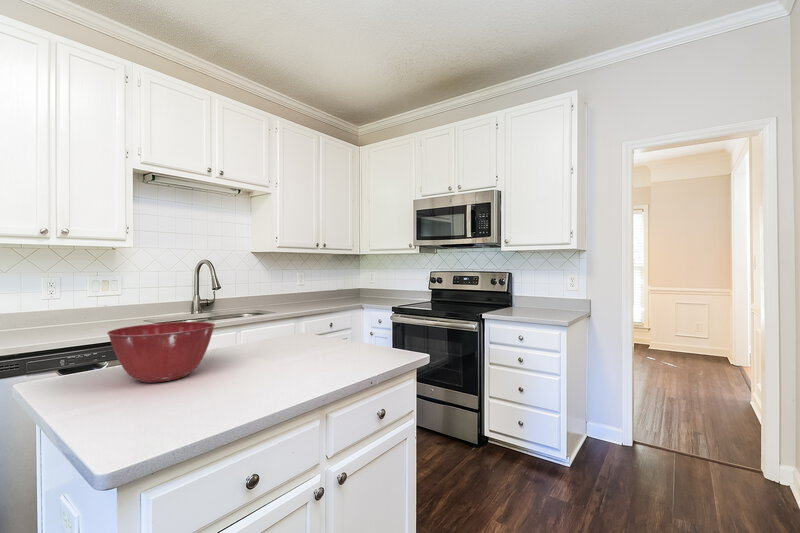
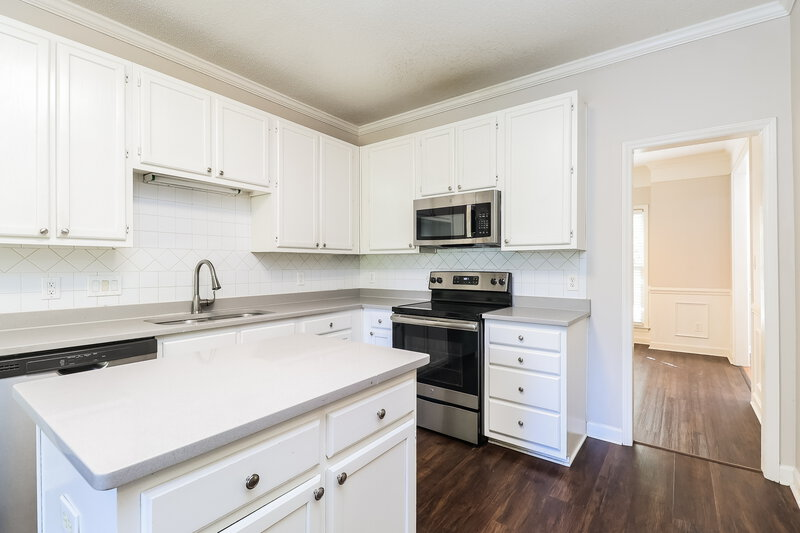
- mixing bowl [106,321,216,383]
